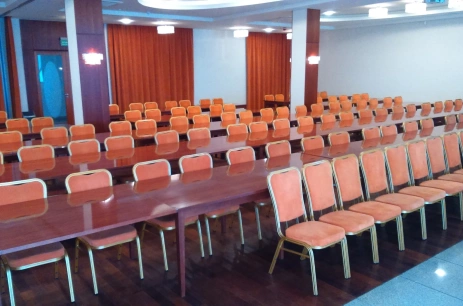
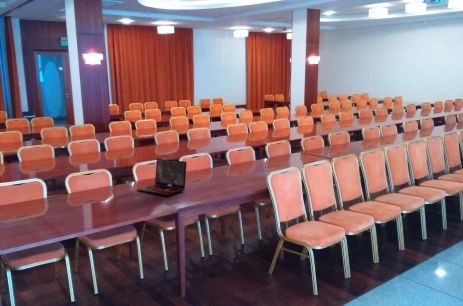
+ laptop [136,157,188,197]
